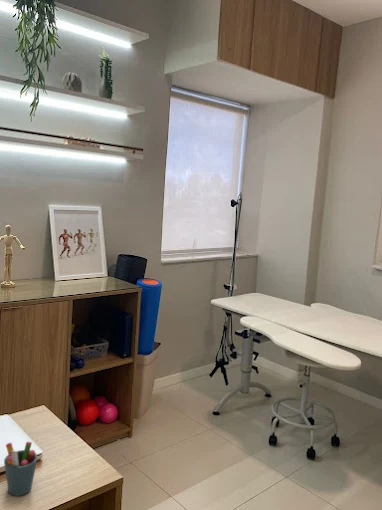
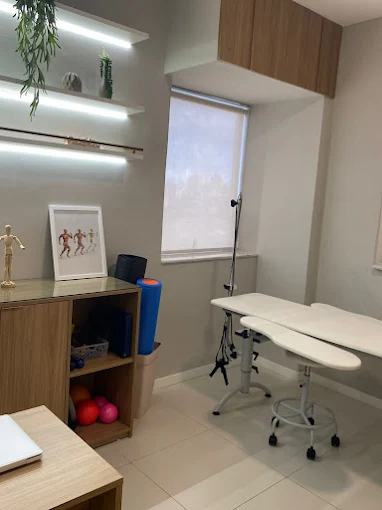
- pen holder [3,441,38,497]
